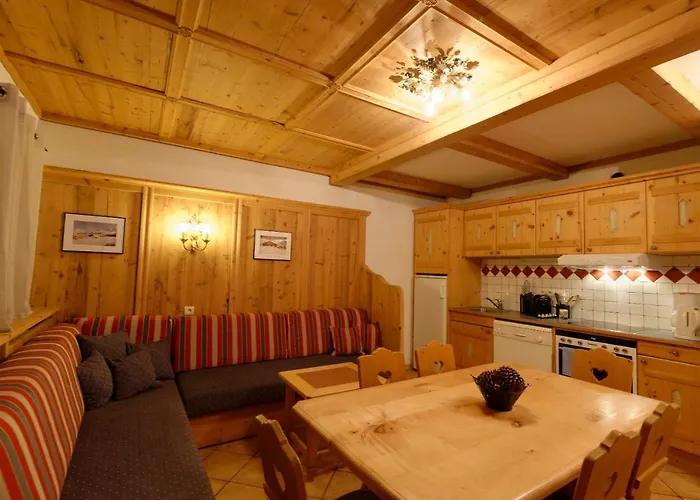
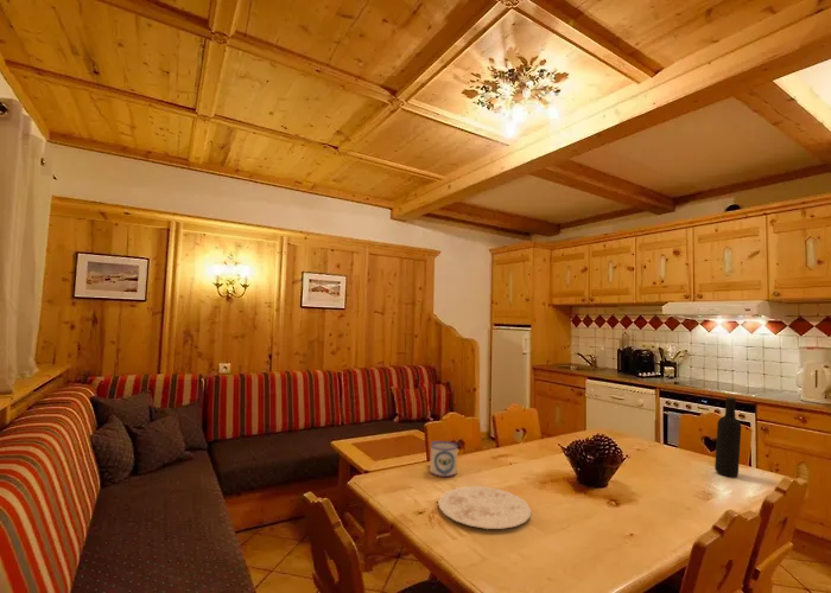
+ wine bottle [713,395,743,478]
+ mug [429,440,458,478]
+ plate [437,485,532,530]
